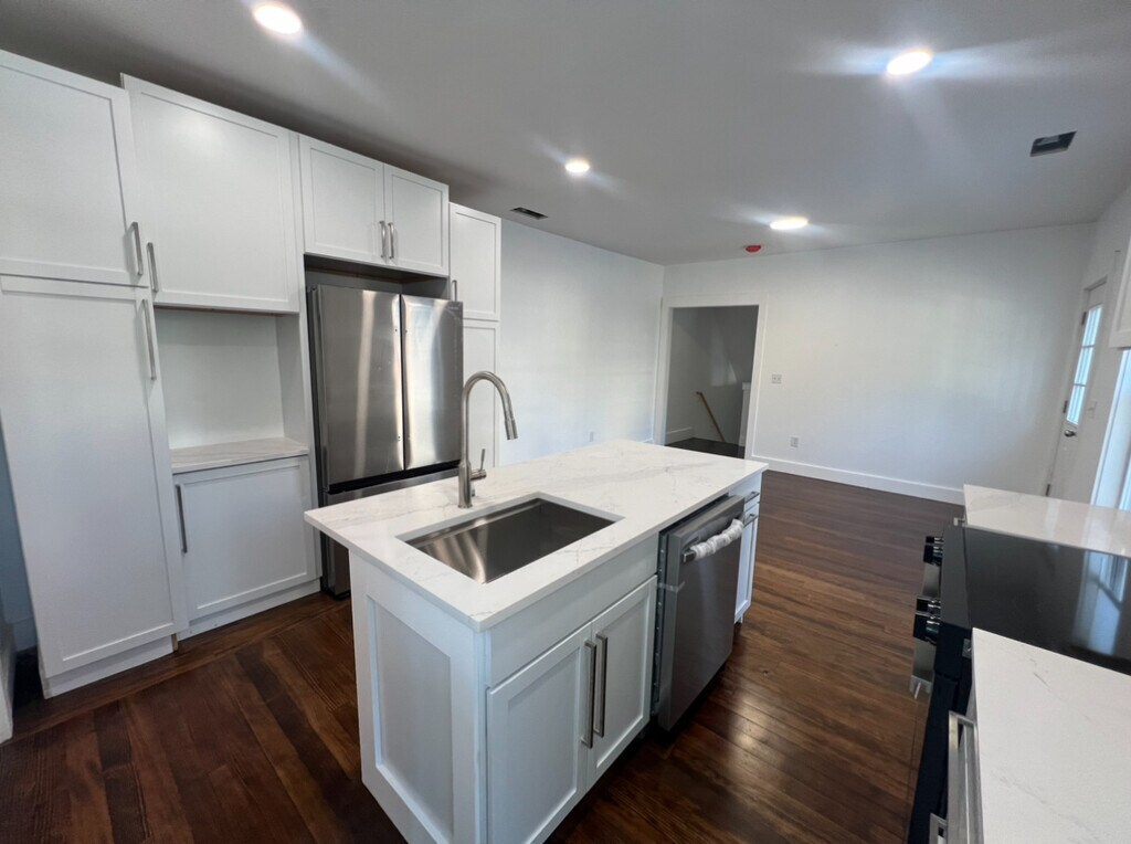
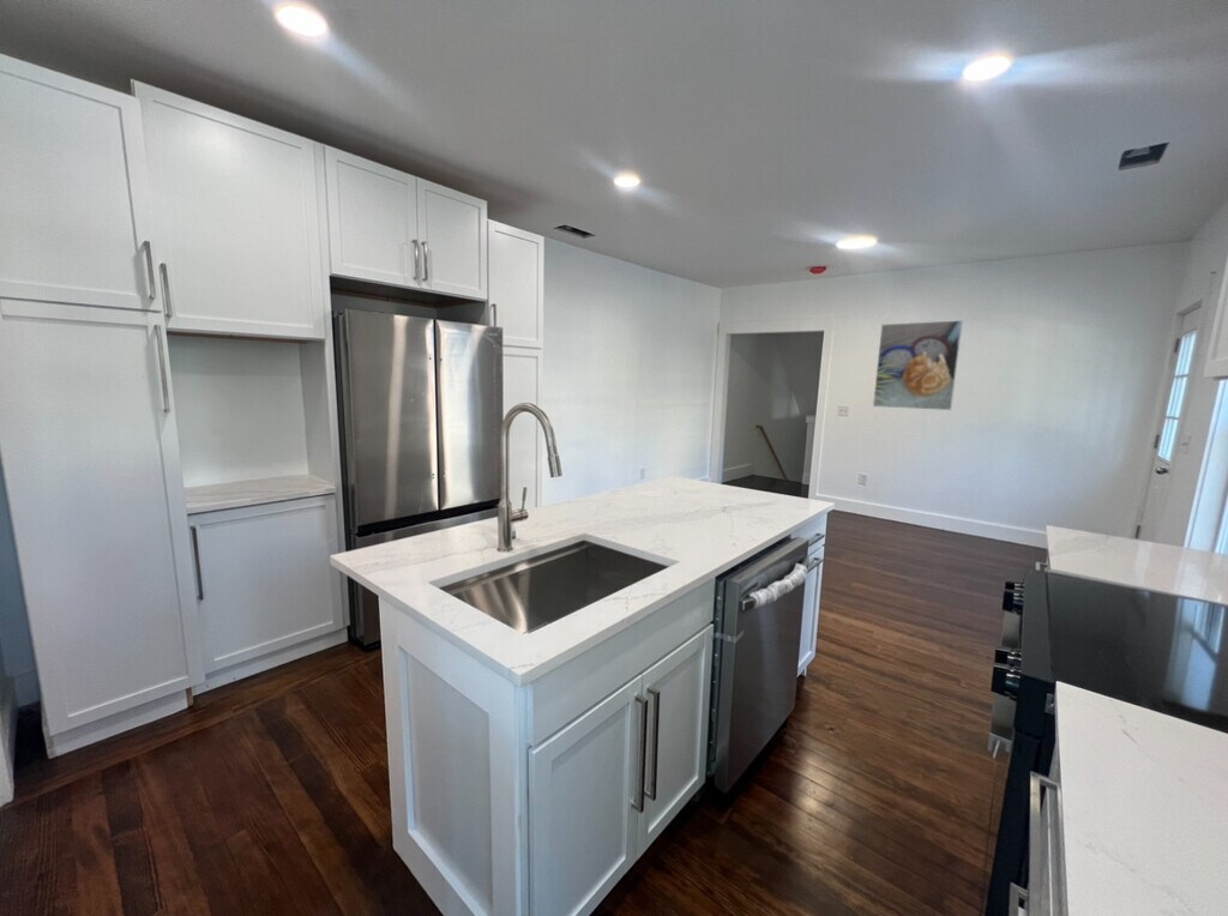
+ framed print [872,319,964,411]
